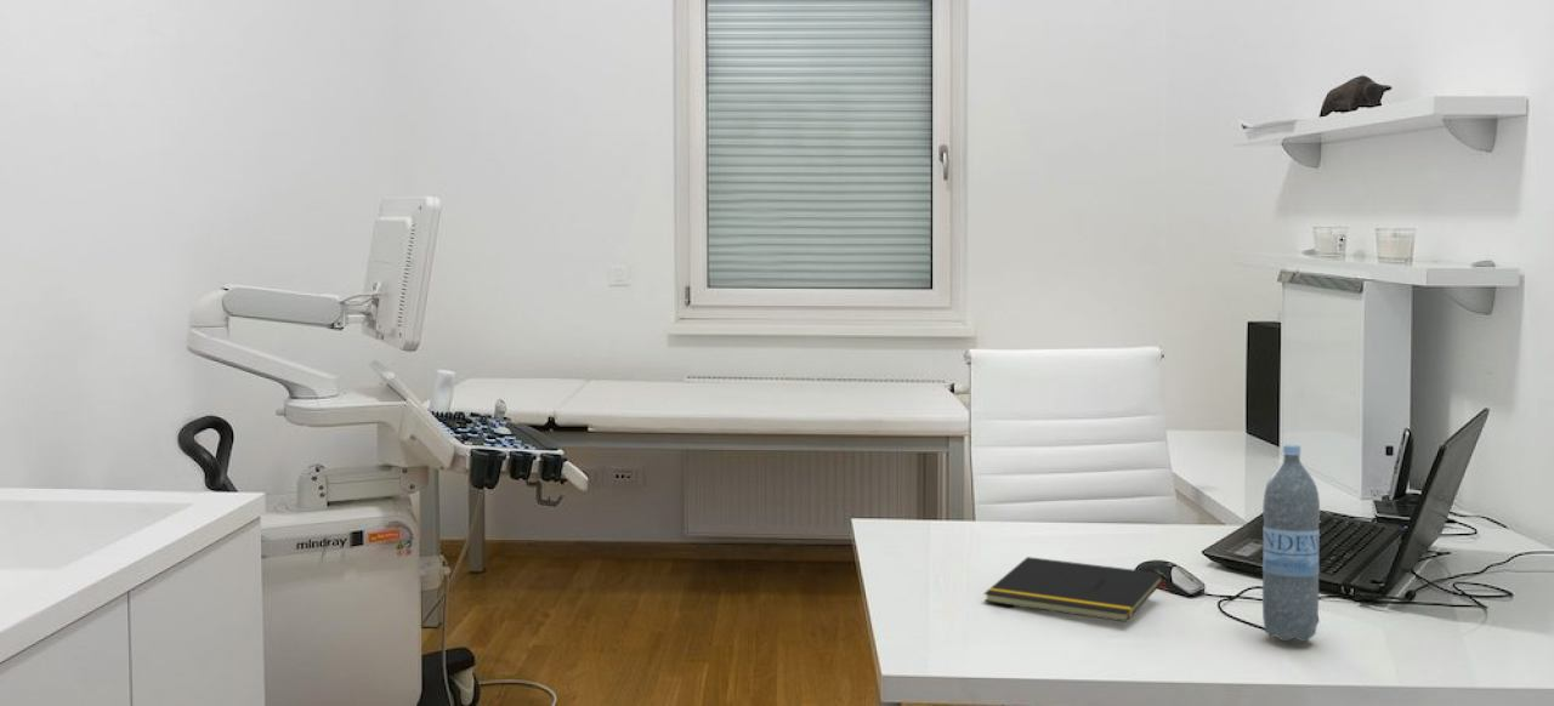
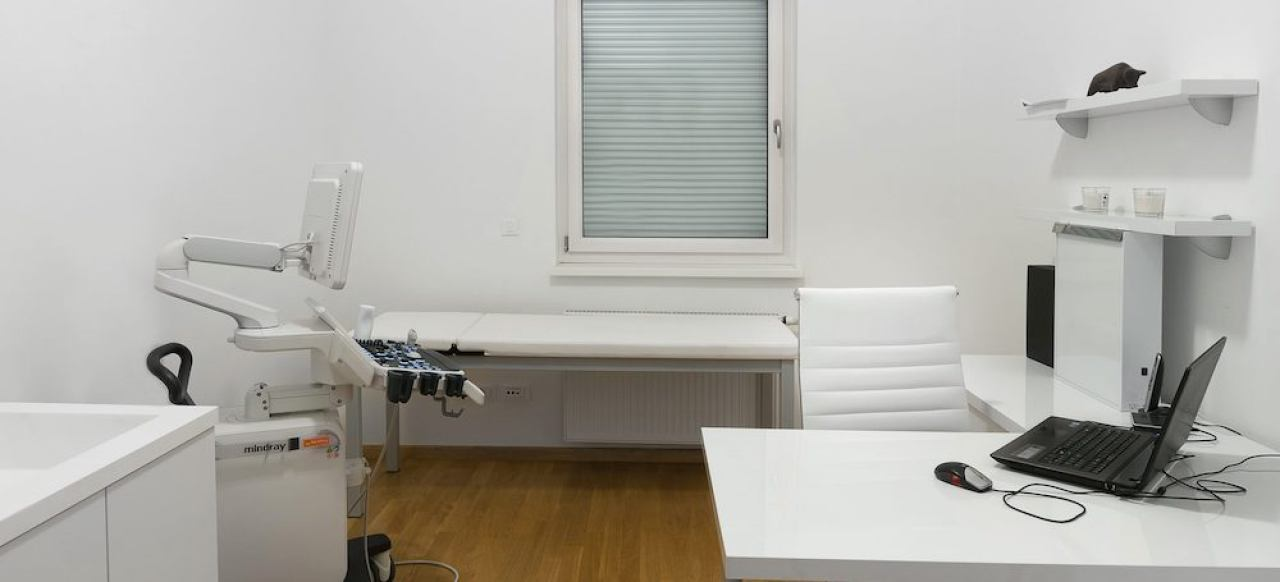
- water bottle [1261,444,1321,643]
- notepad [983,556,1166,624]
